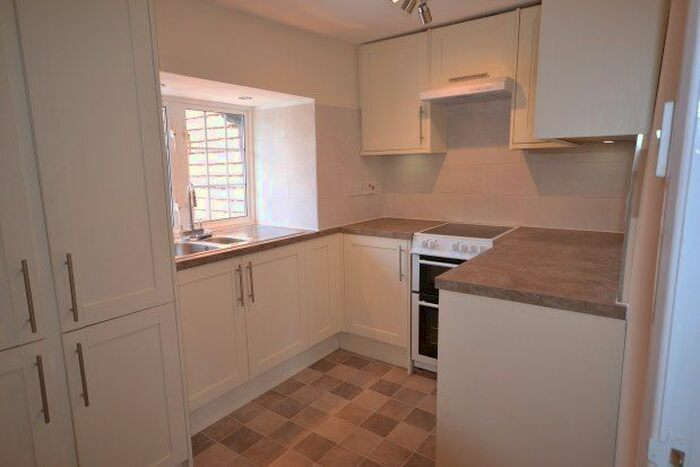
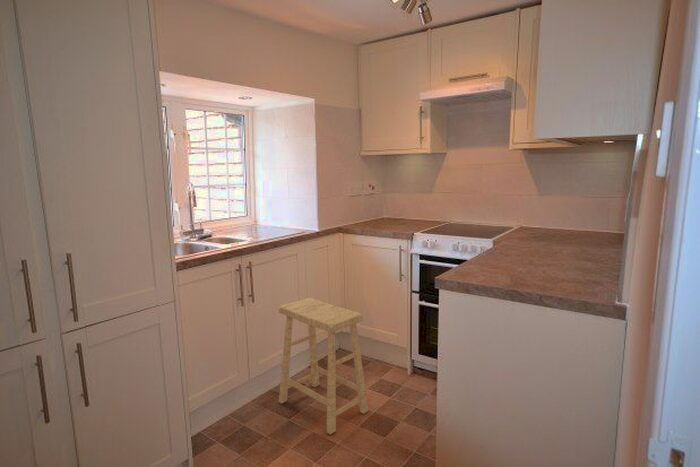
+ stool [278,297,370,435]
